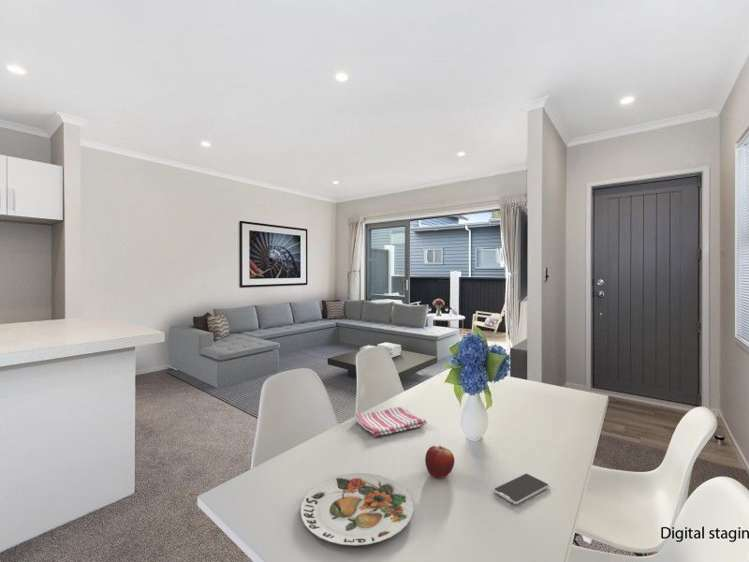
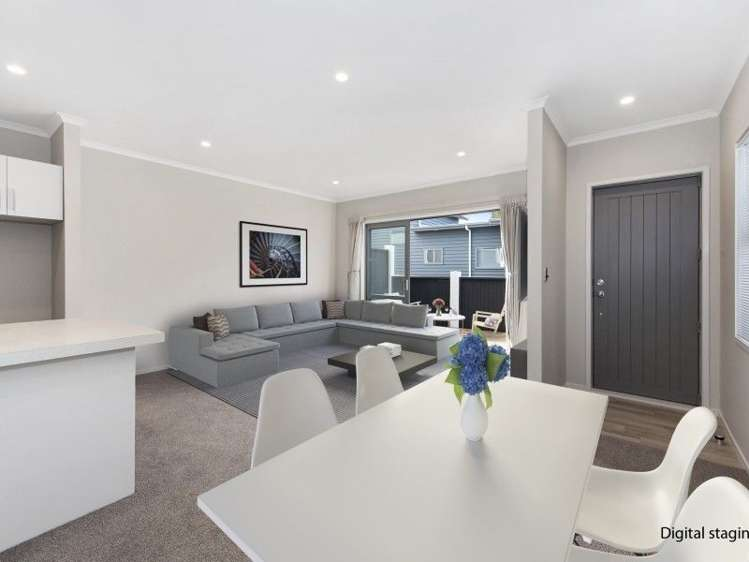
- dish towel [354,406,428,438]
- plate [300,472,414,546]
- smartphone [492,472,550,505]
- fruit [424,445,455,479]
